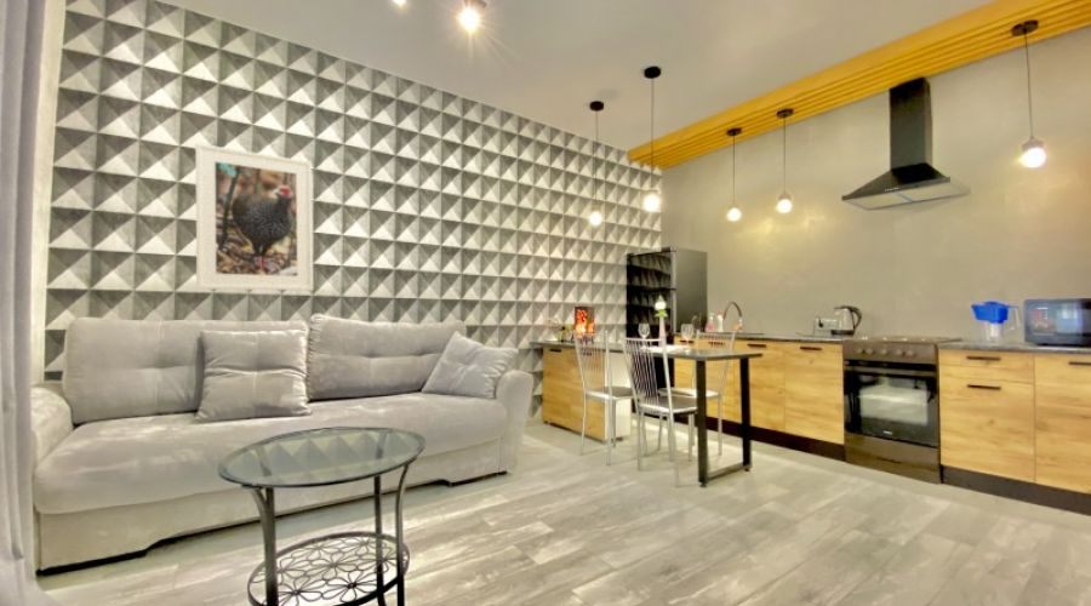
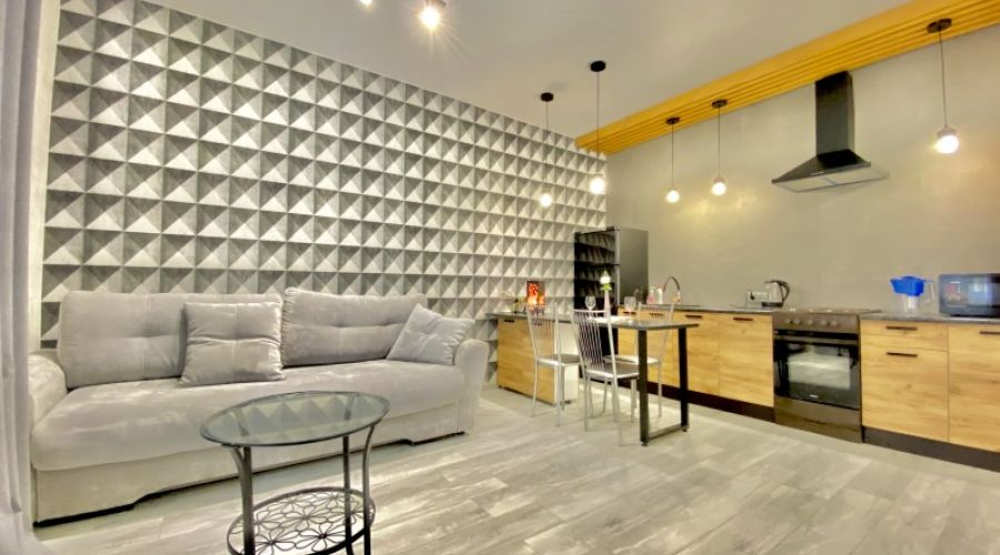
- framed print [194,142,314,291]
